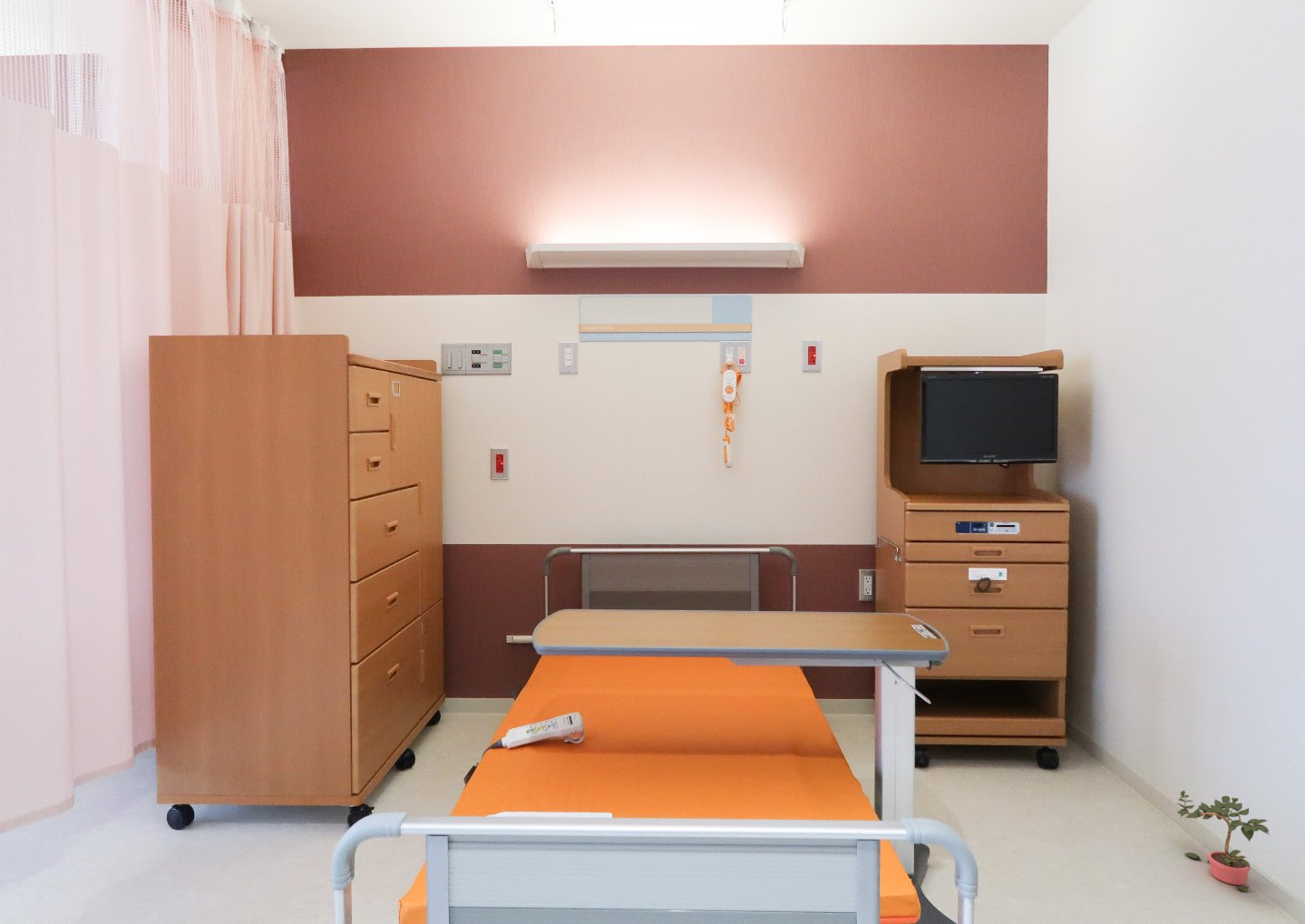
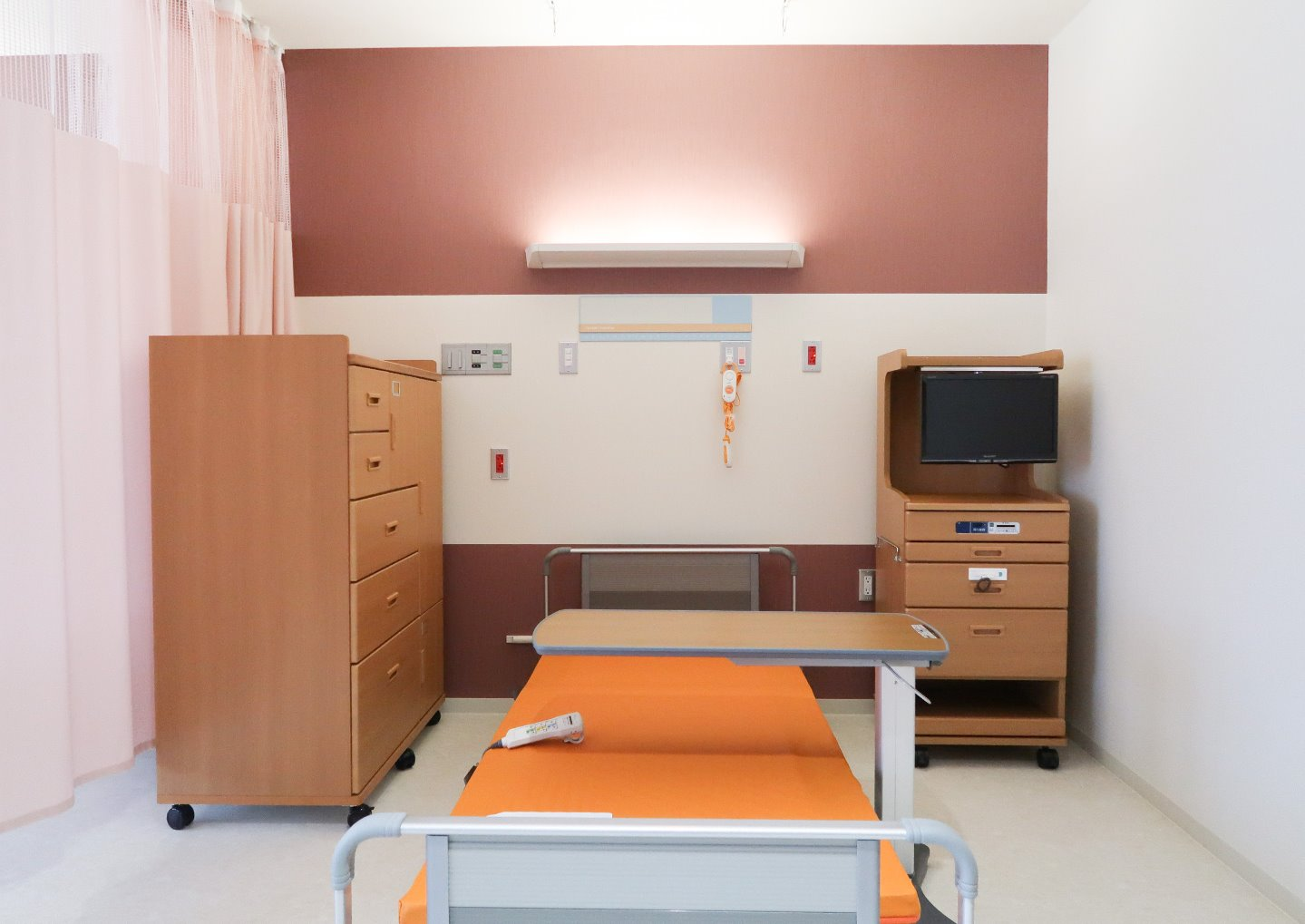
- potted plant [1176,790,1271,893]
